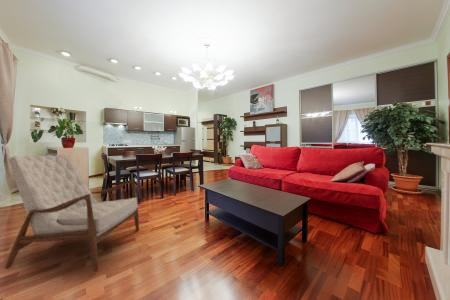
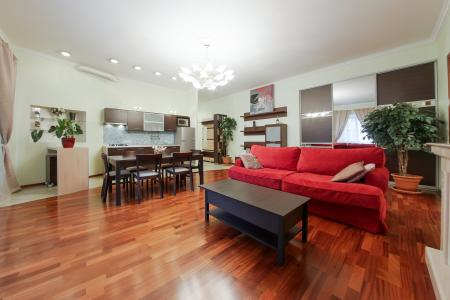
- armchair [4,154,140,273]
